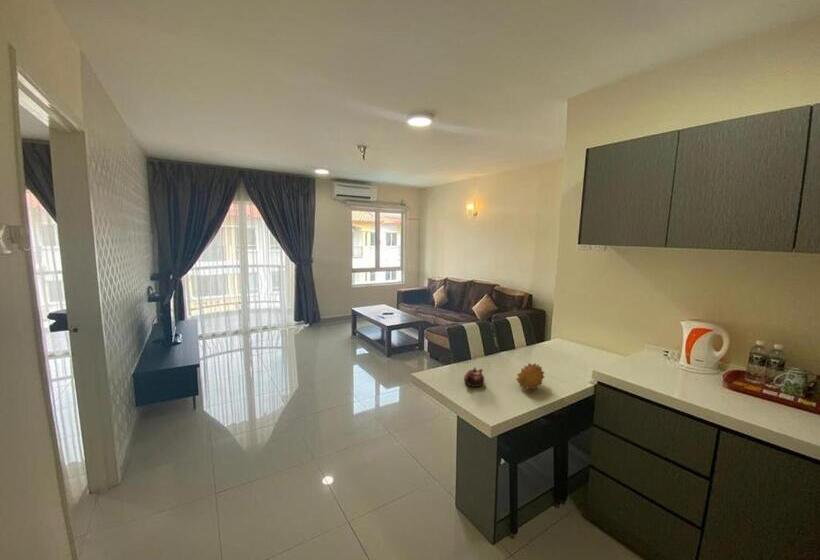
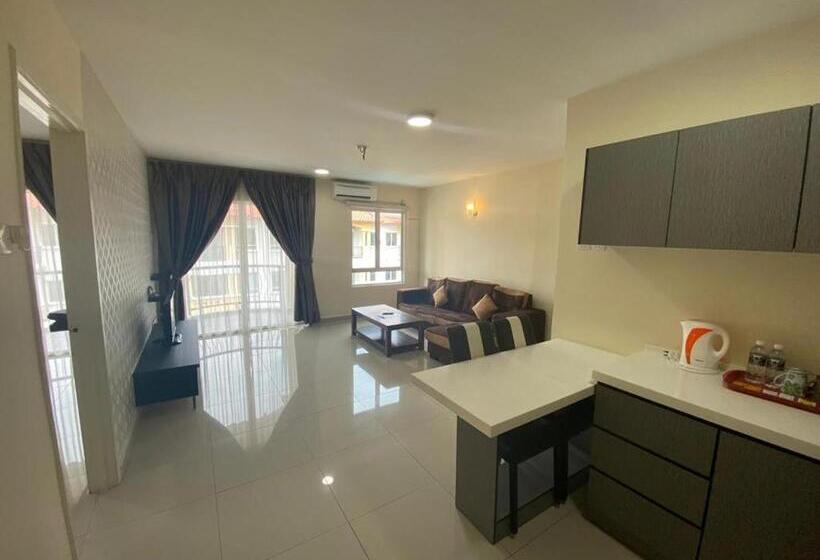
- teapot [463,366,485,388]
- fruit [515,362,546,391]
